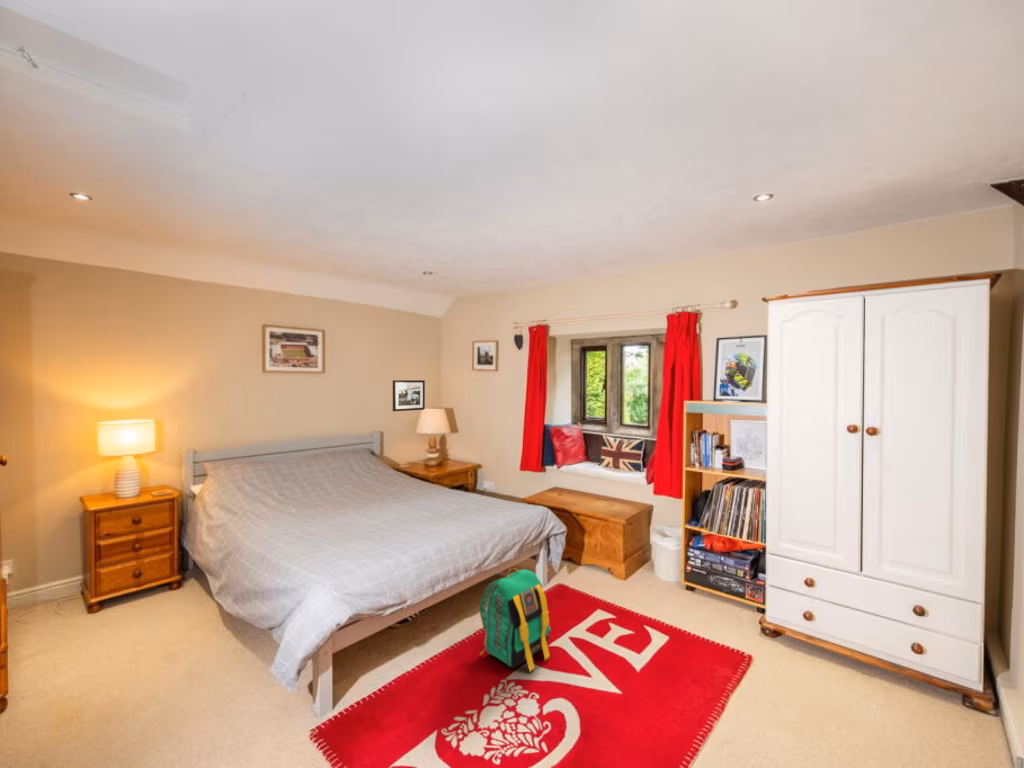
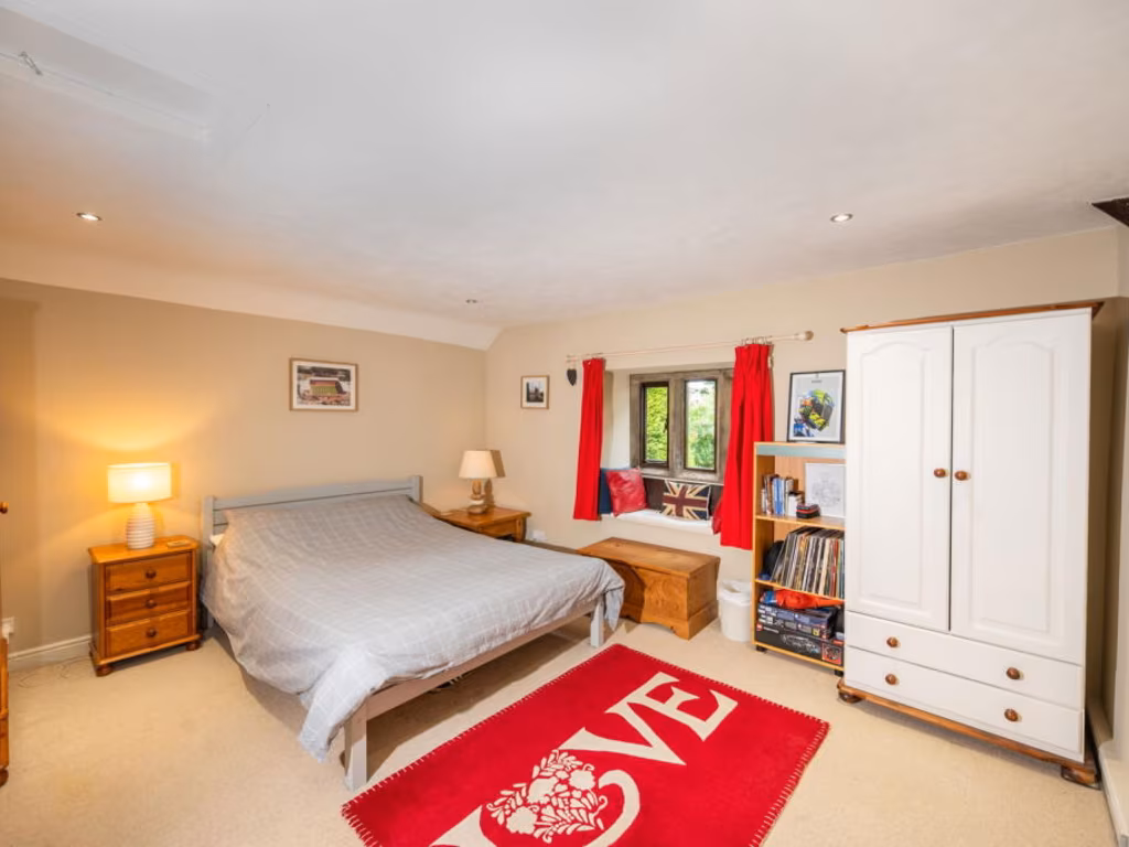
- picture frame [392,379,426,412]
- backpack [479,567,552,673]
